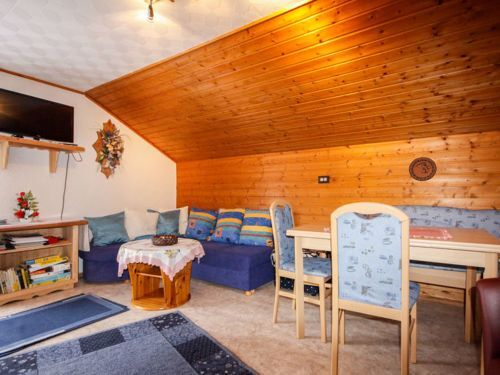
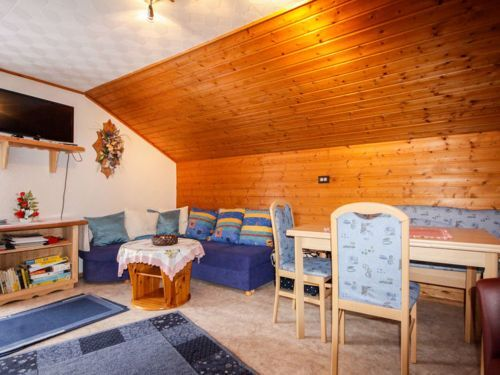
- decorative plate [408,156,438,182]
